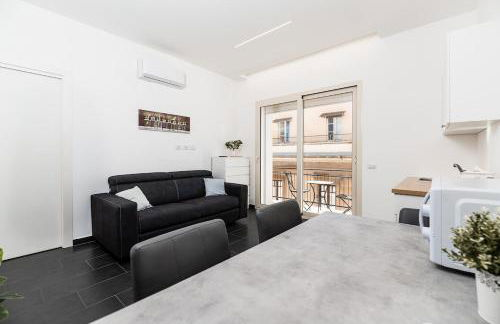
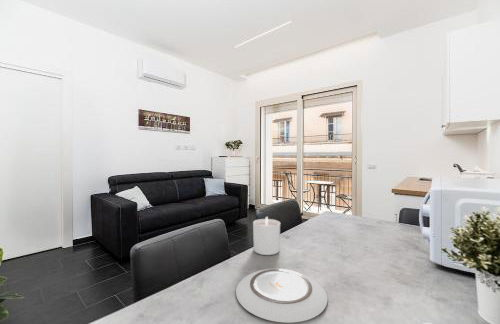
+ candle [252,216,281,256]
+ plate [235,268,329,324]
